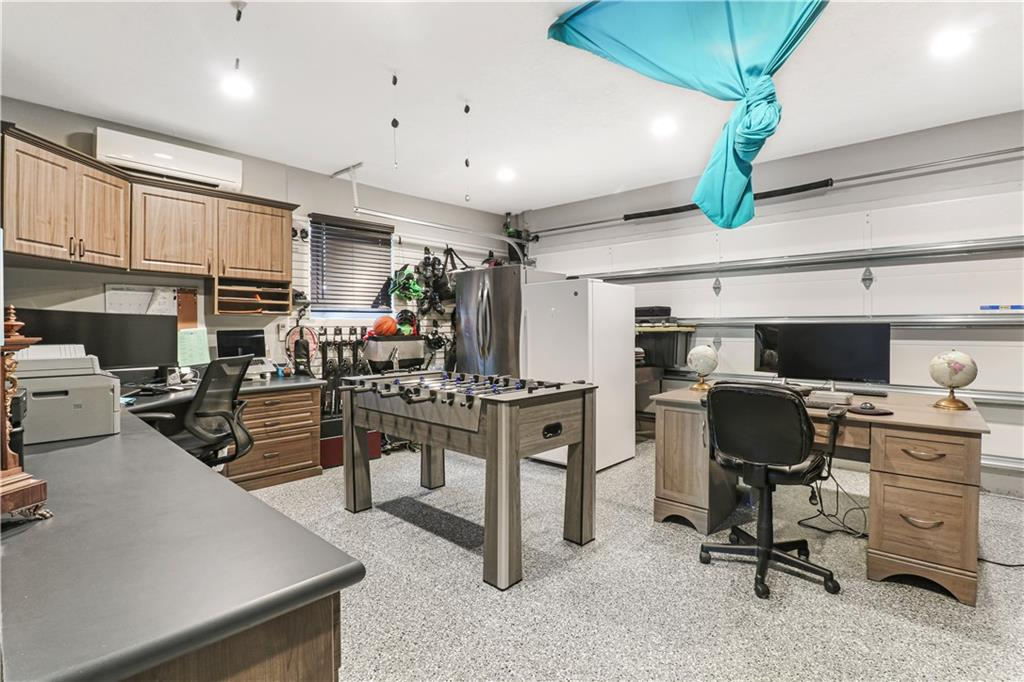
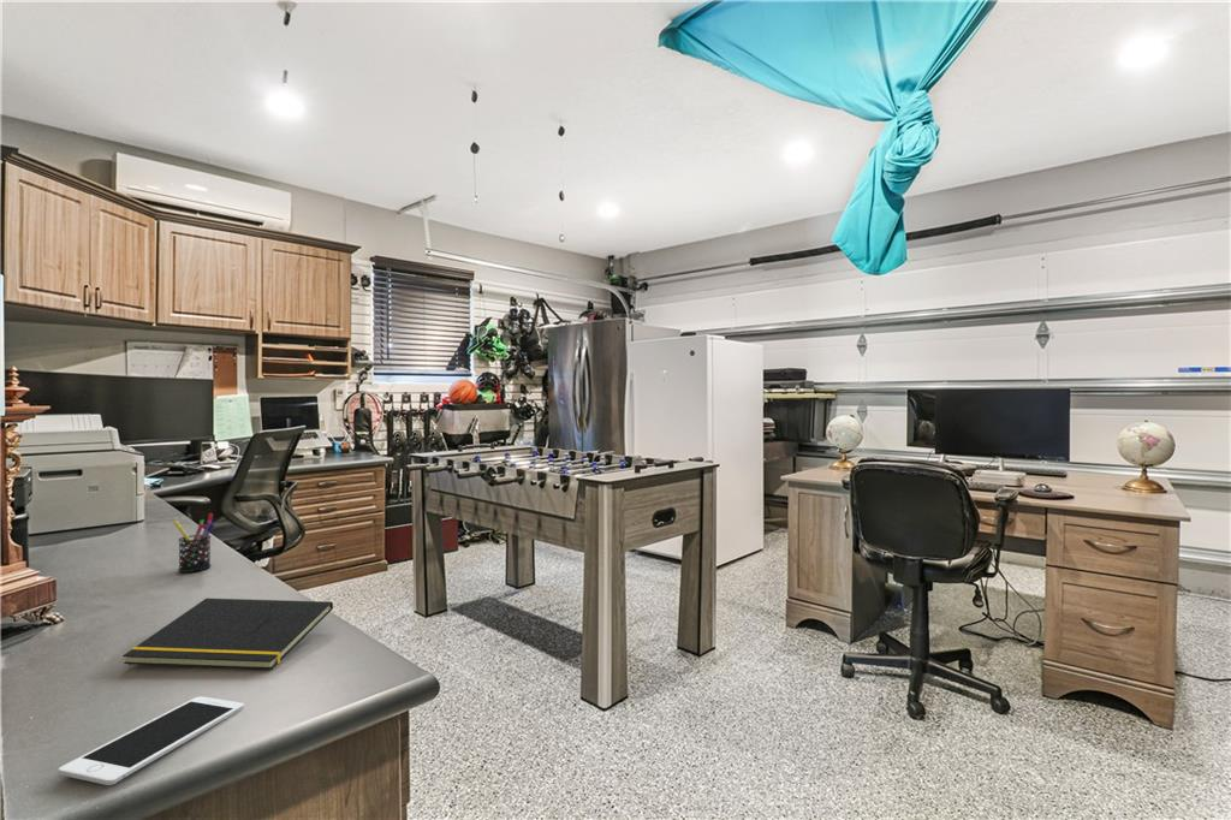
+ notepad [121,598,334,671]
+ pen holder [172,512,215,574]
+ cell phone [58,695,245,786]
